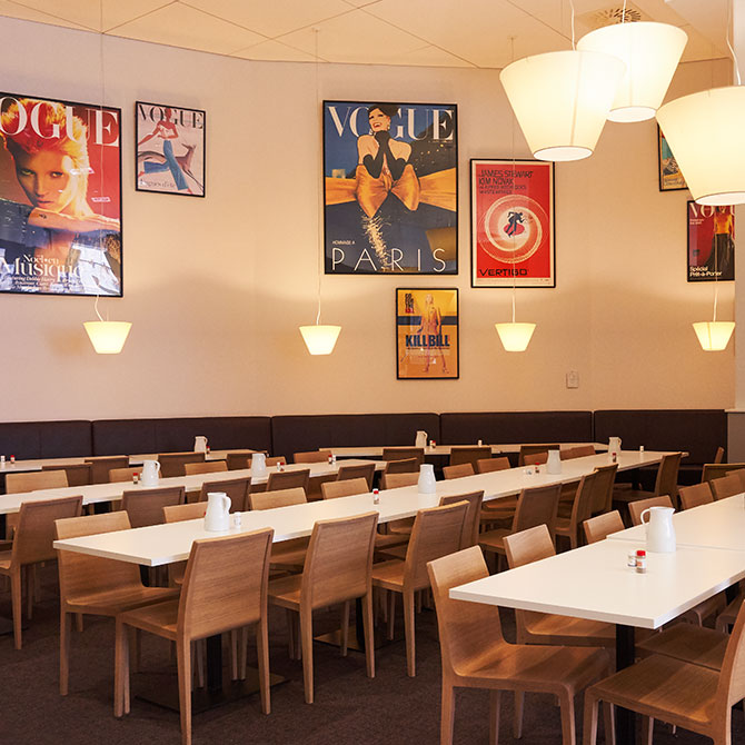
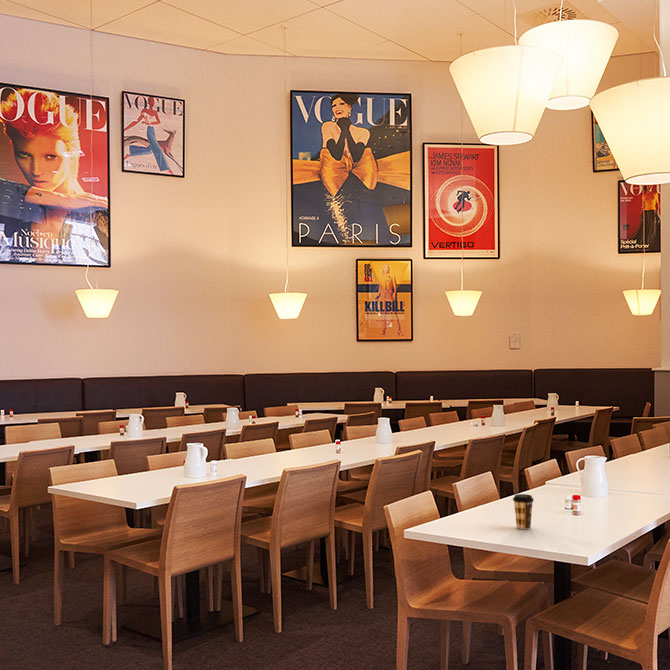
+ coffee cup [512,493,535,530]
